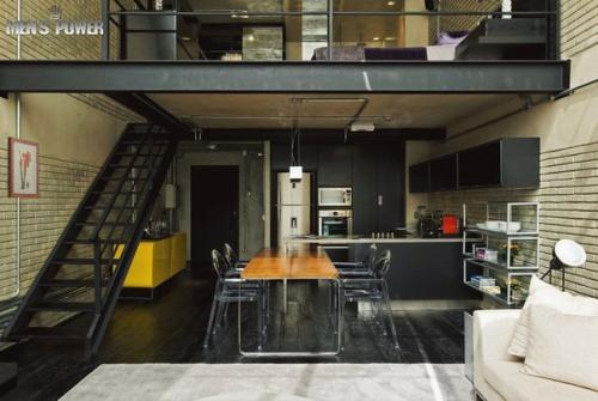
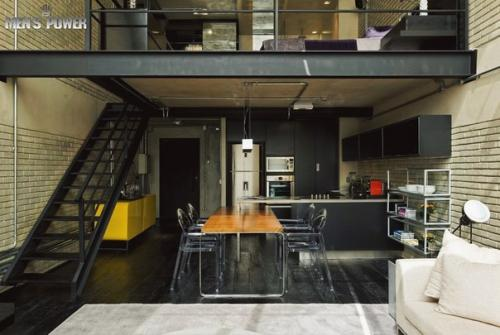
- wall art [6,135,41,200]
